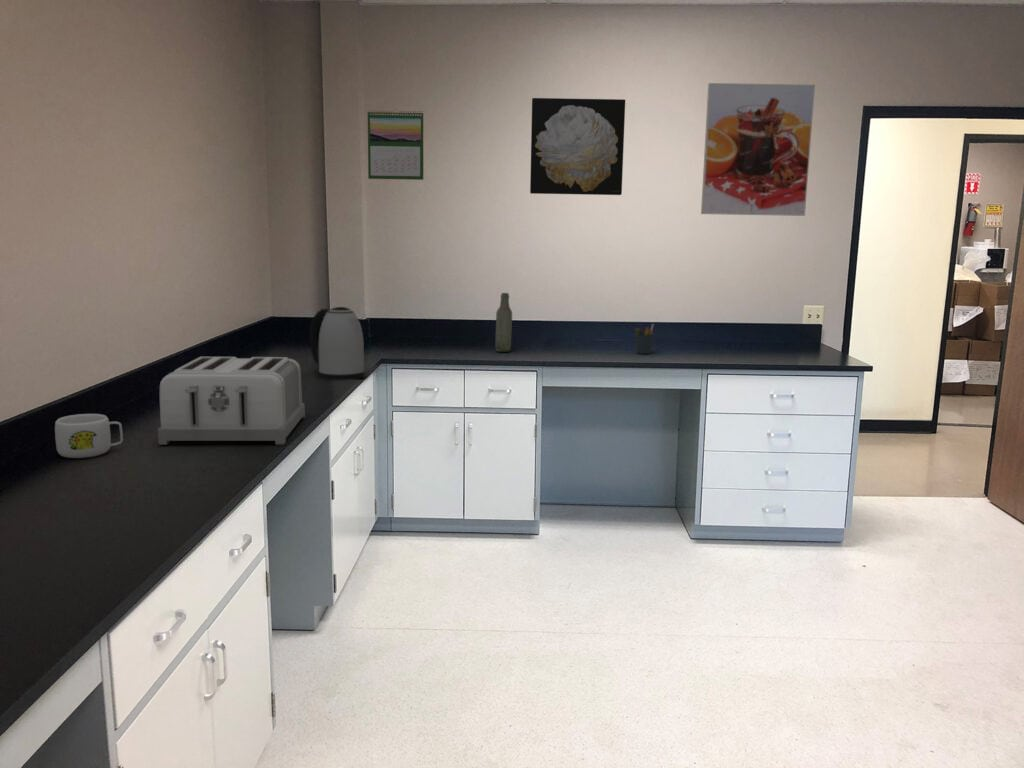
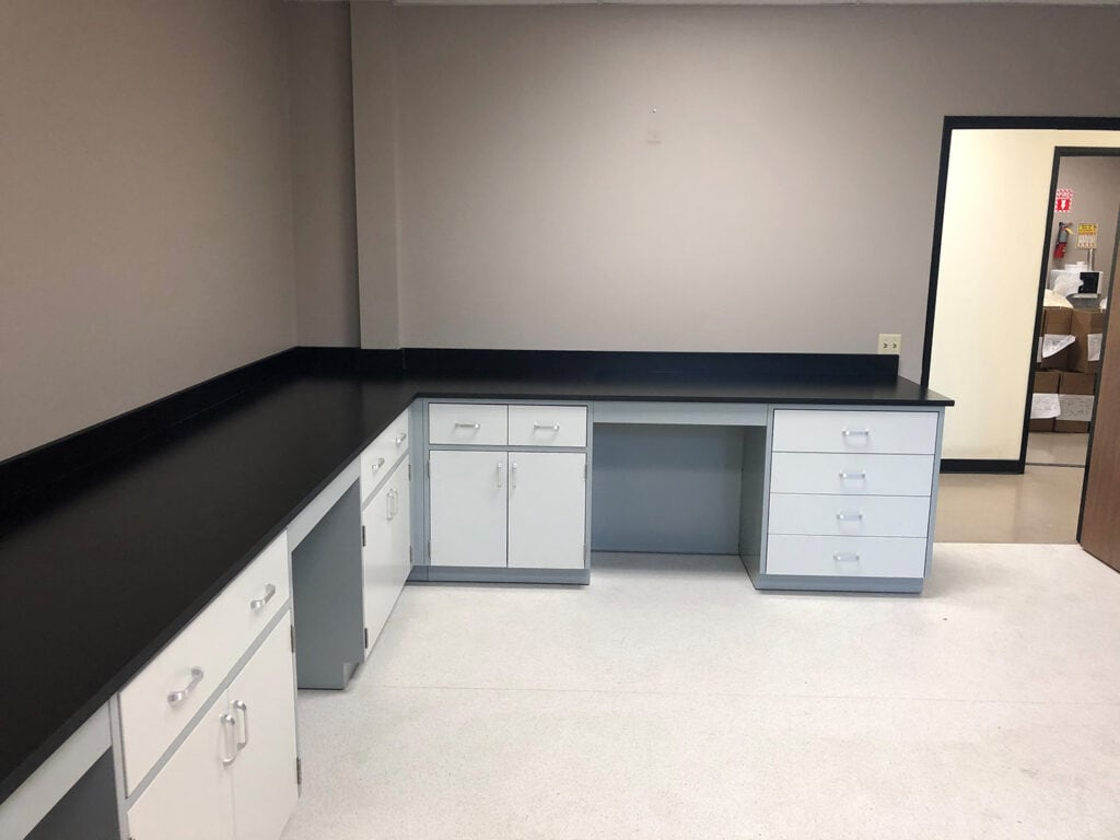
- wall art [529,97,626,196]
- kettle [309,306,365,381]
- bottle [494,292,513,353]
- mug [54,413,124,459]
- pen holder [634,323,655,355]
- calendar [367,108,424,181]
- toaster [157,356,306,445]
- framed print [700,82,816,217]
